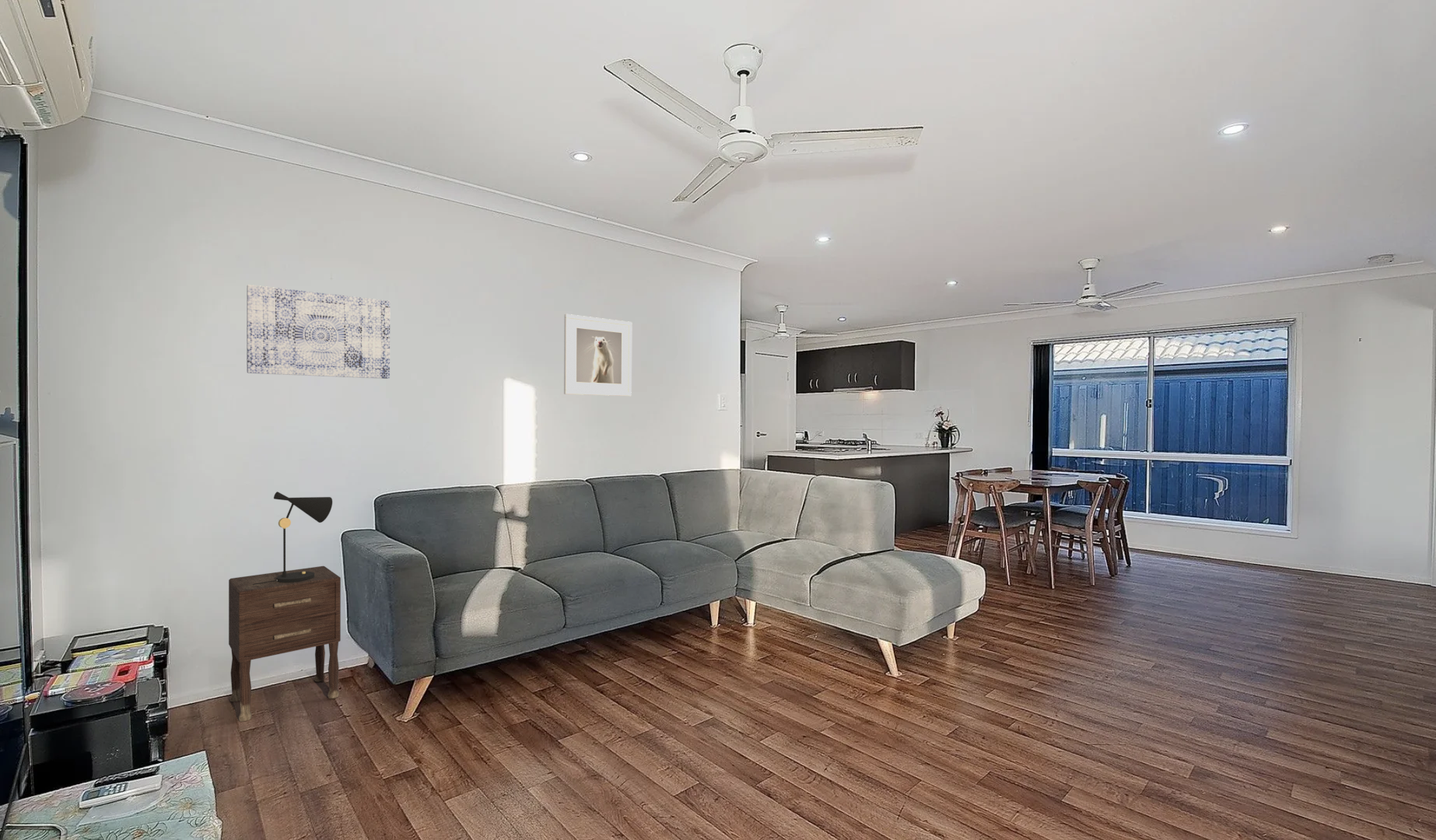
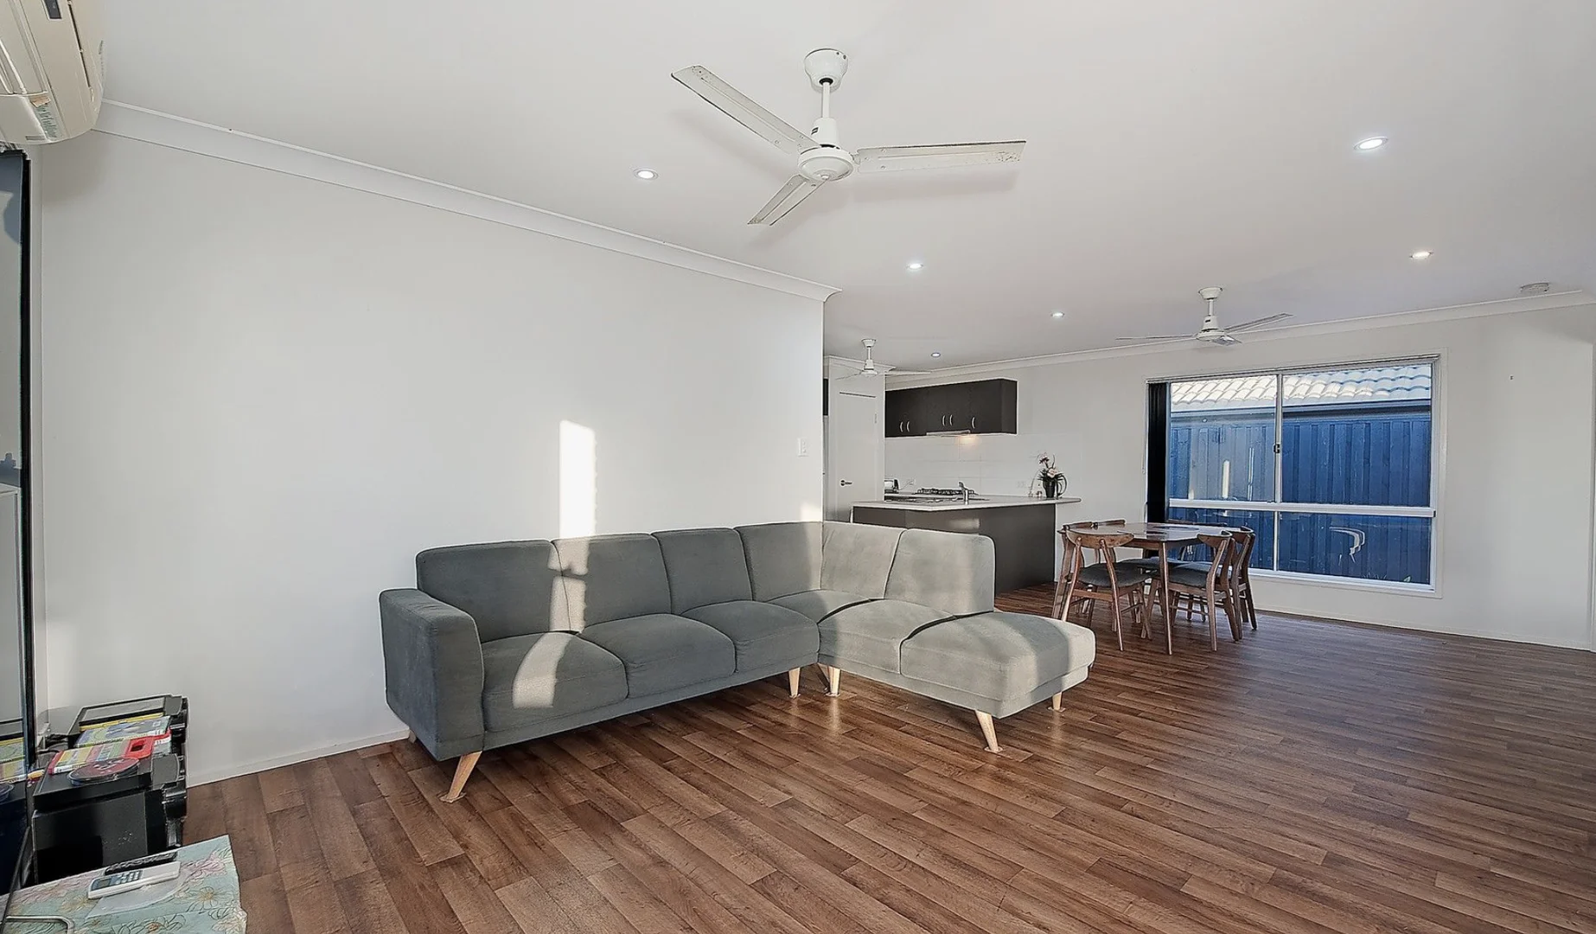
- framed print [563,313,632,397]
- table lamp [253,491,333,585]
- wall art [246,284,391,380]
- nightstand [228,565,341,723]
